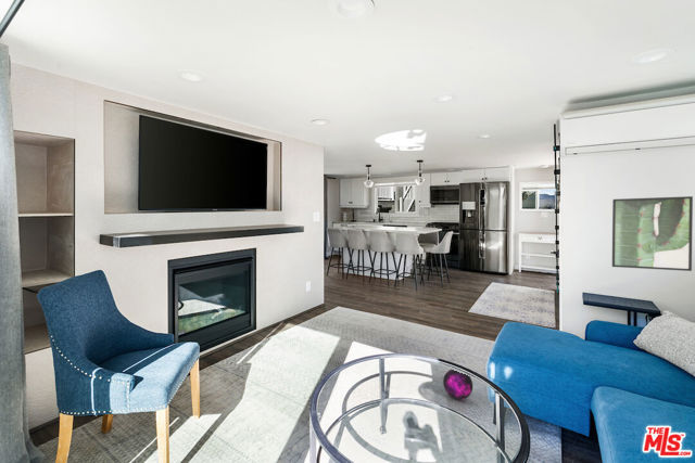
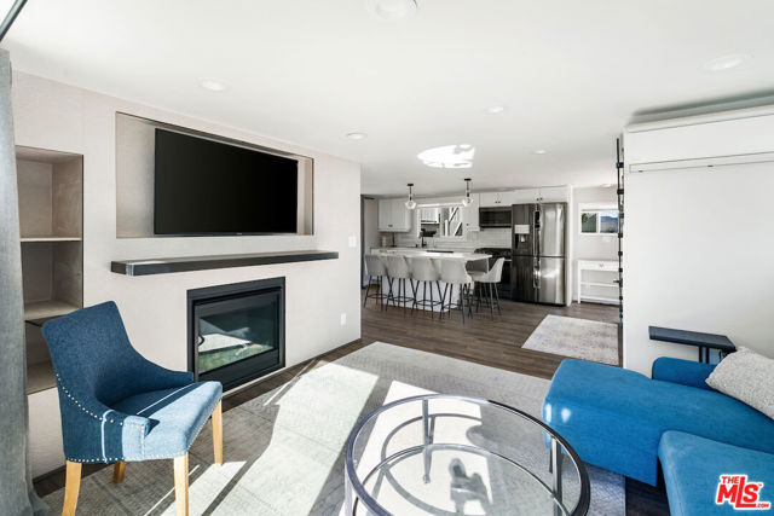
- decorative orb [442,369,473,400]
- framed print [611,195,694,272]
